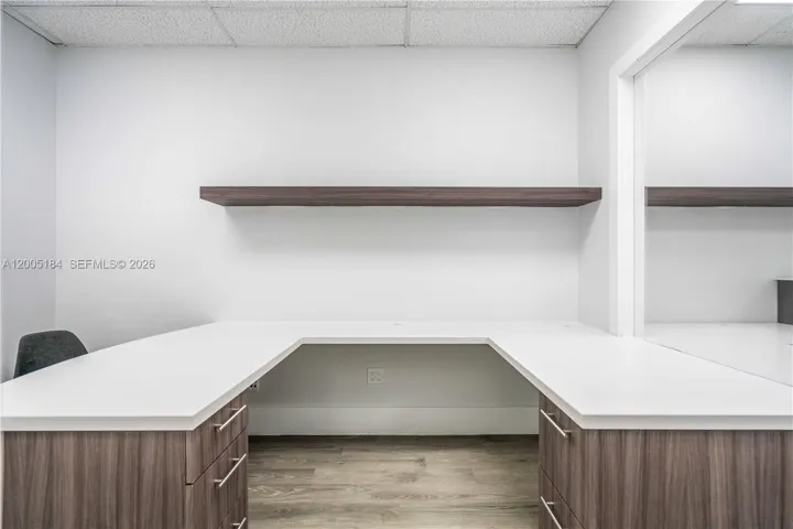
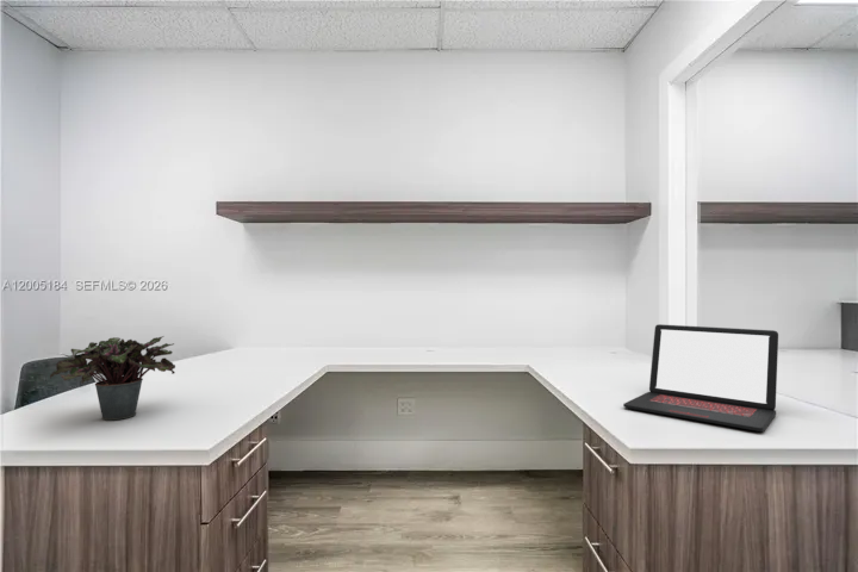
+ potted plant [49,335,176,421]
+ laptop [622,323,779,433]
